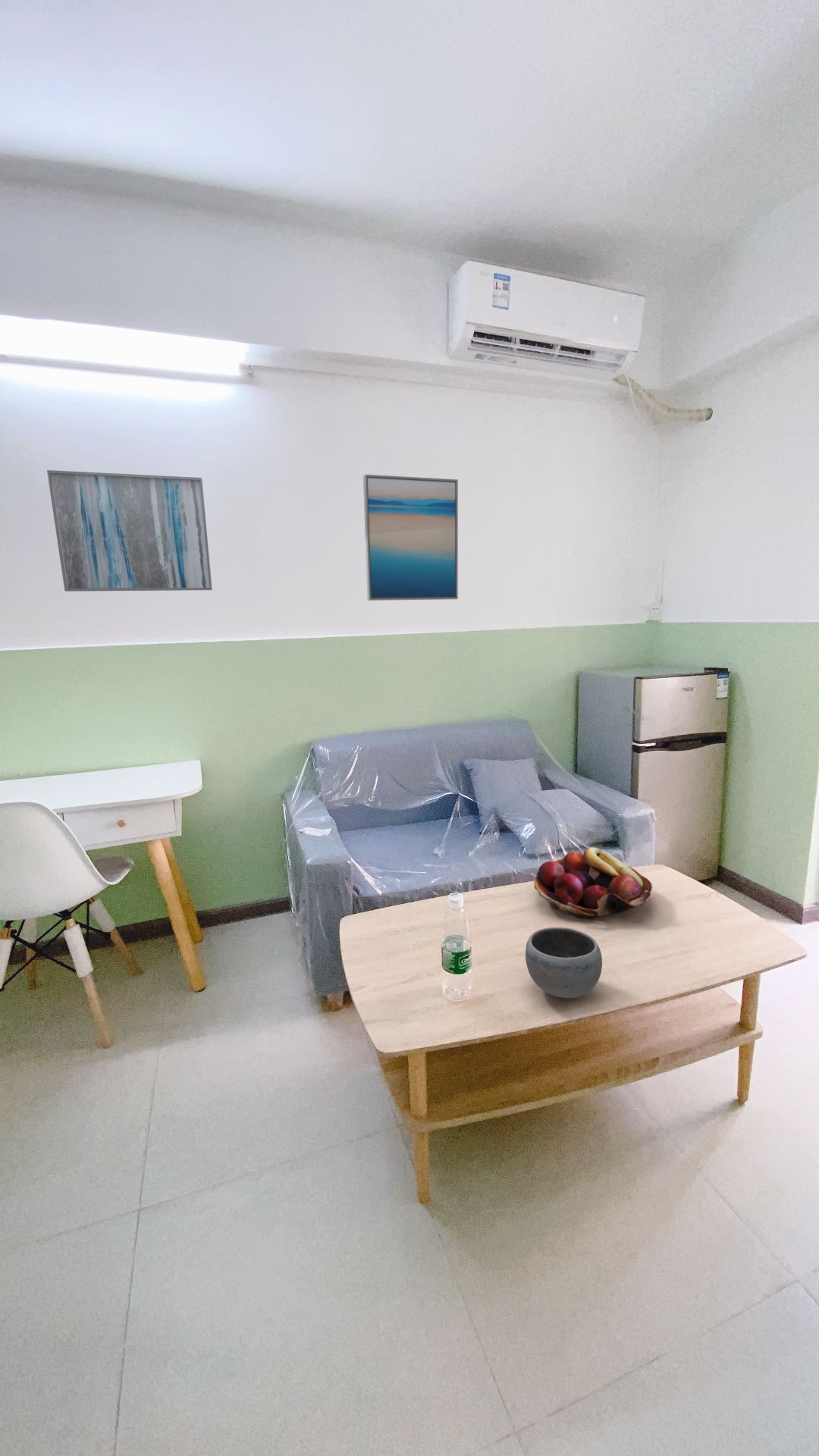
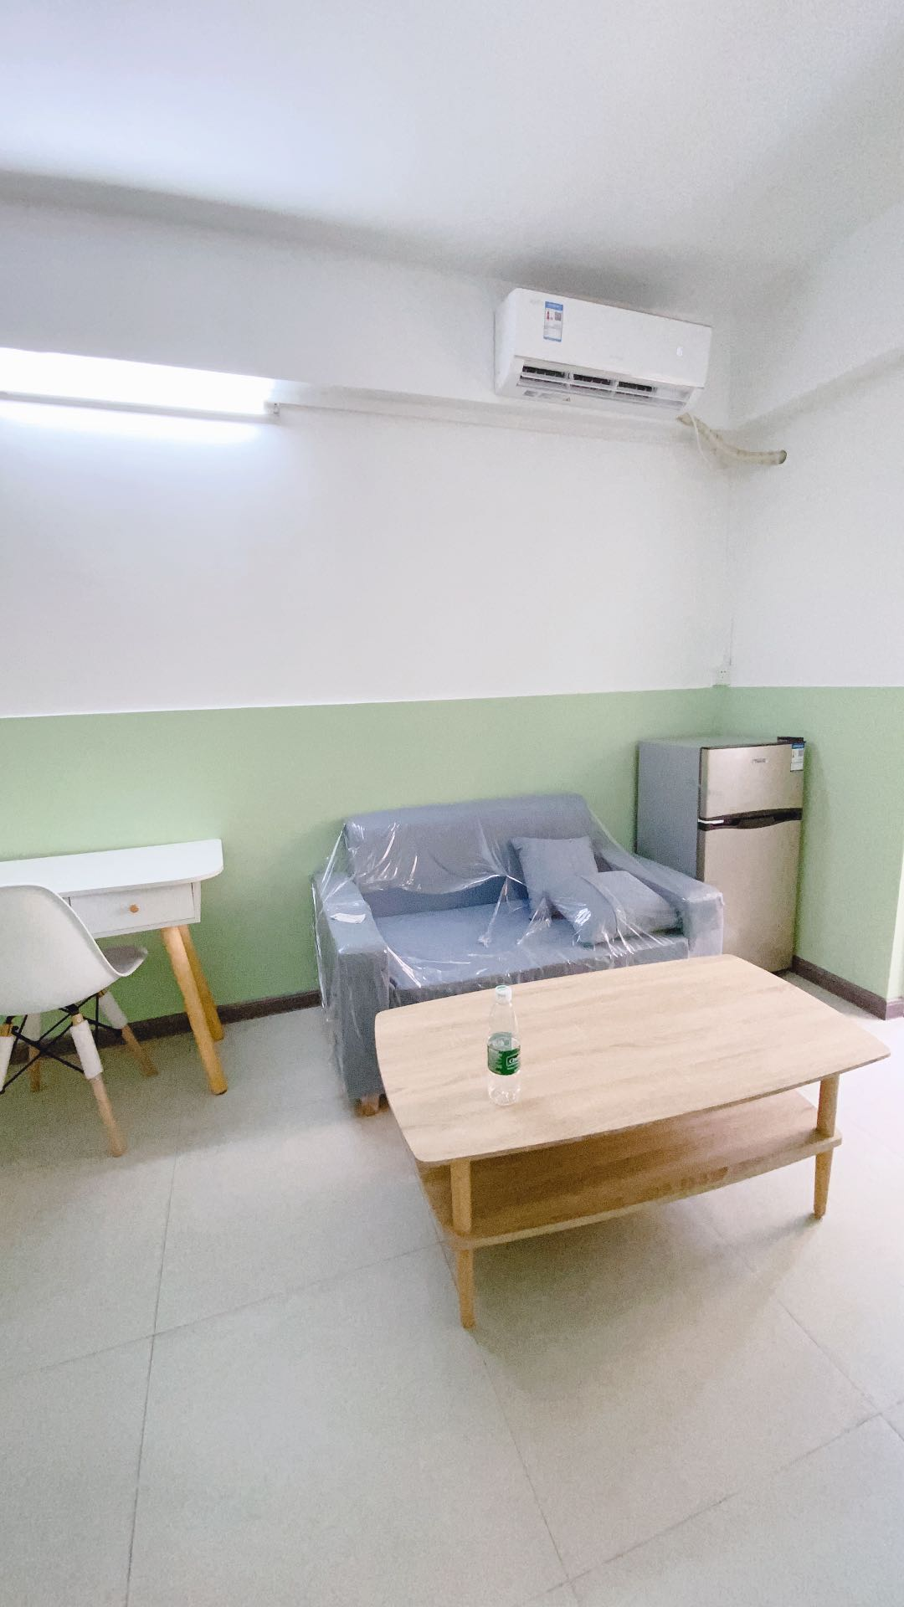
- wall art [362,474,459,601]
- fruit basket [533,846,653,920]
- bowl [525,927,603,999]
- wall art [46,469,213,592]
